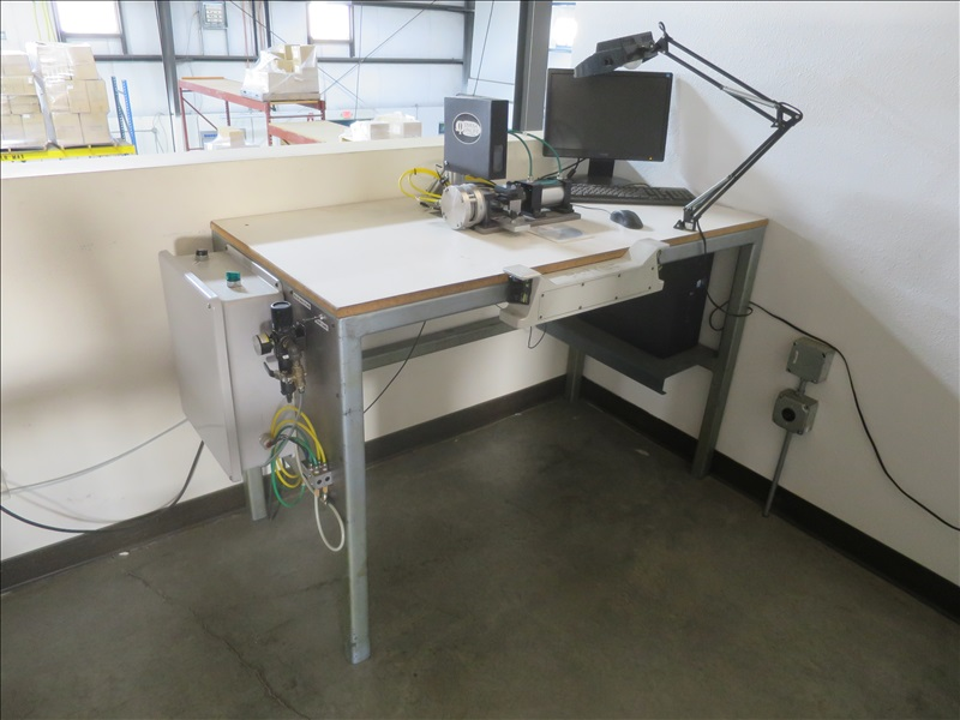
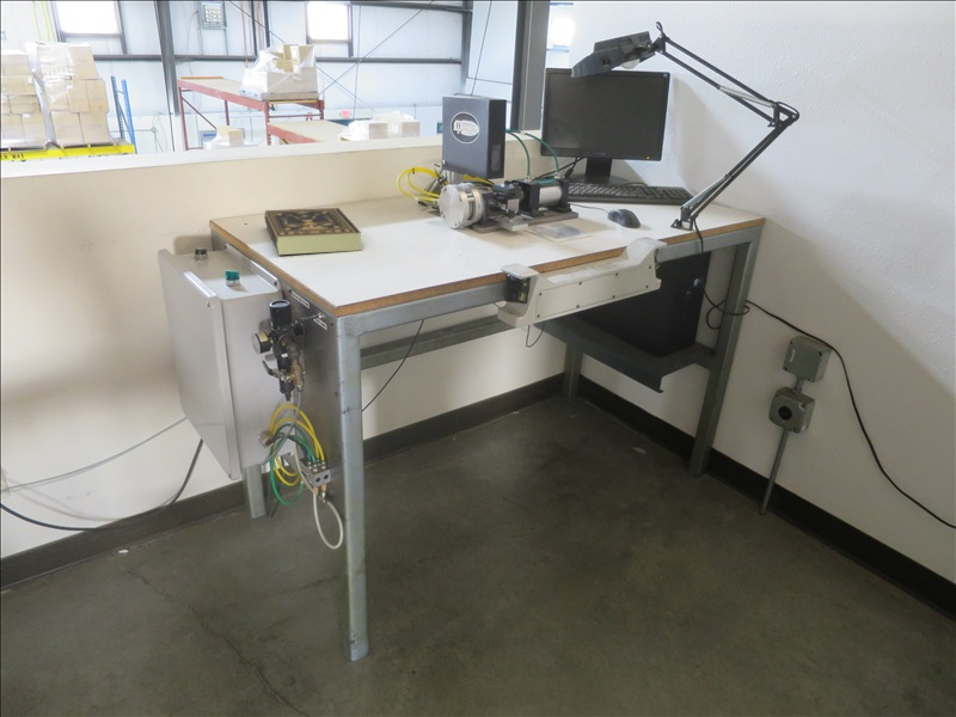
+ book [263,207,362,256]
